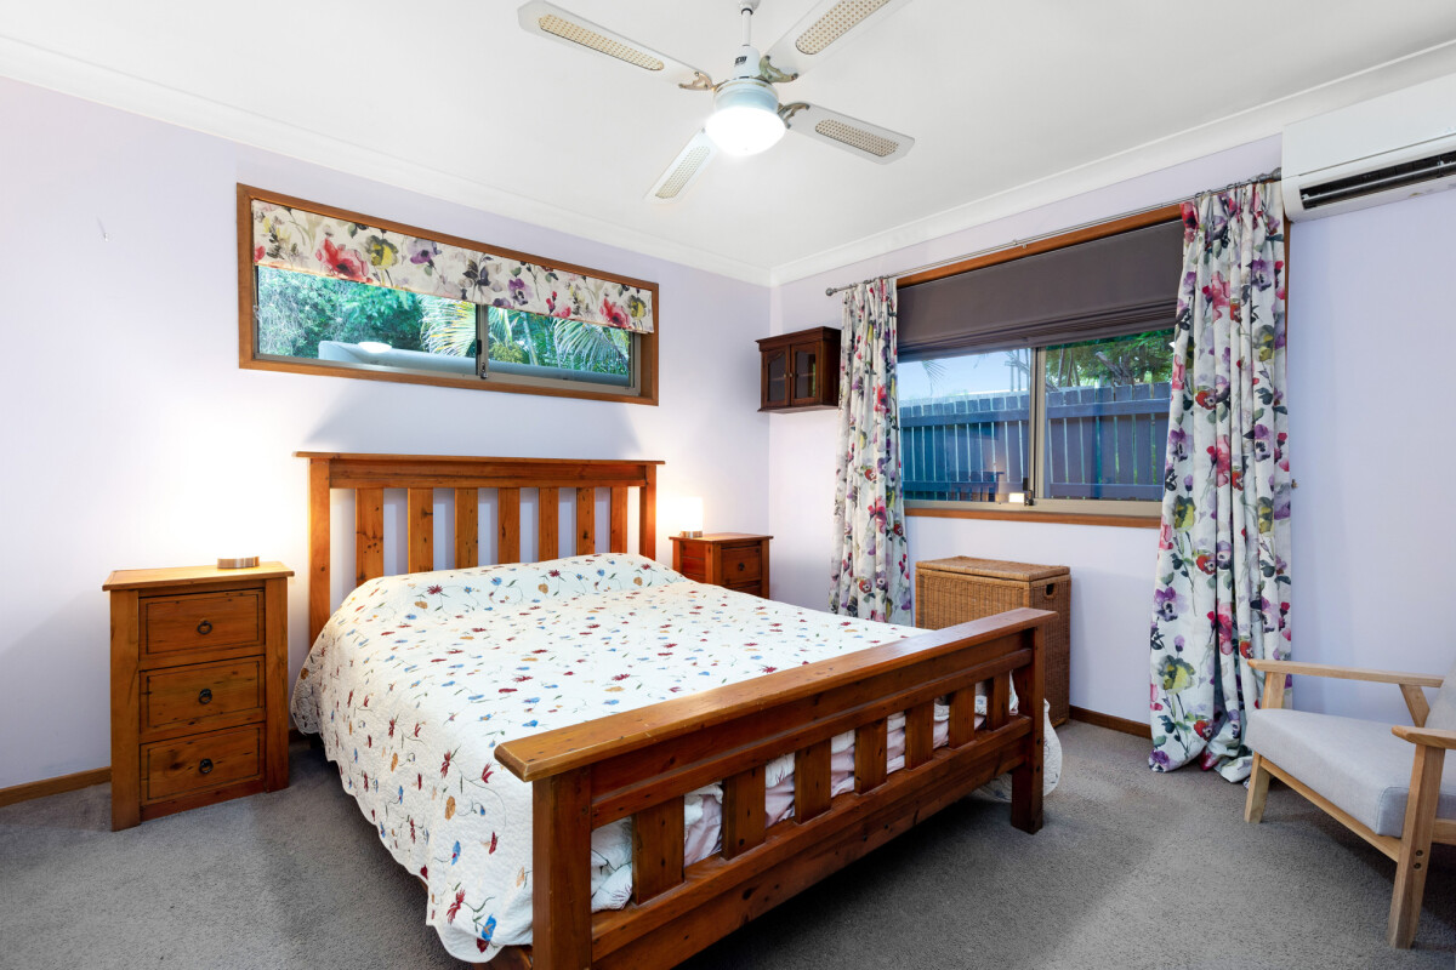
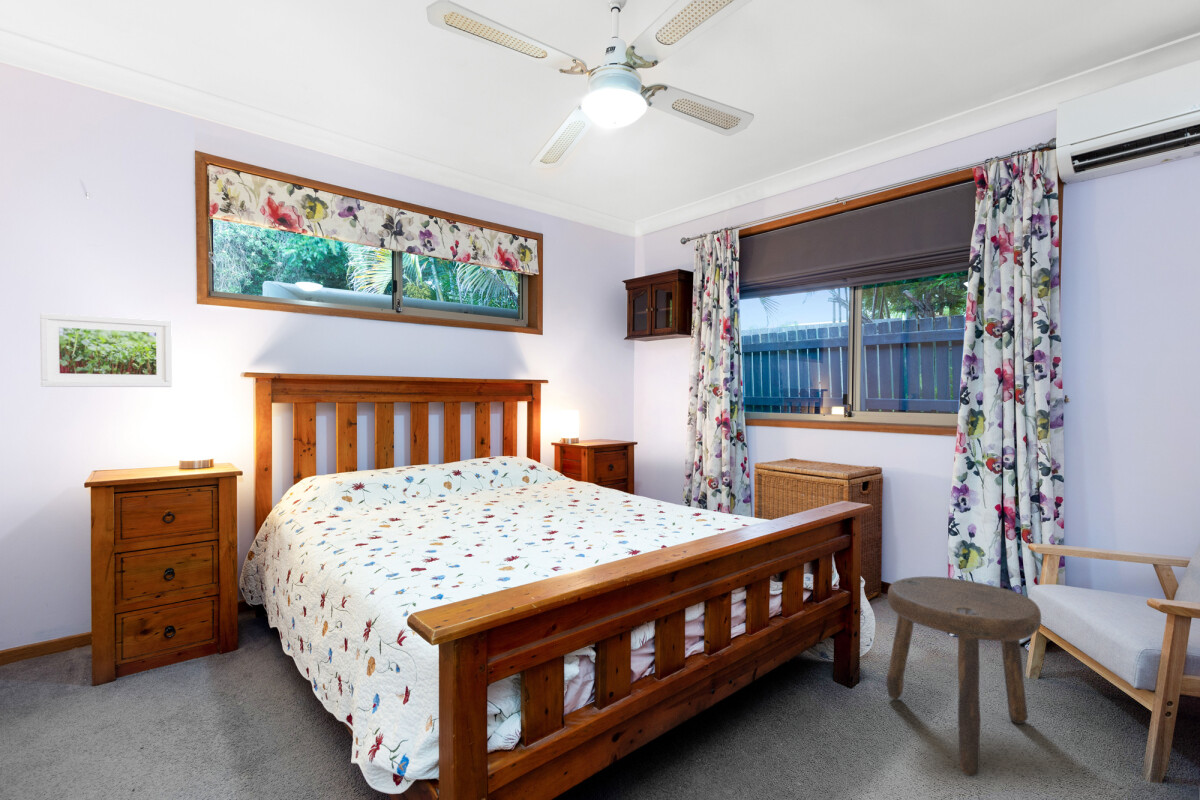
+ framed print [39,312,173,388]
+ stool [886,576,1042,777]
